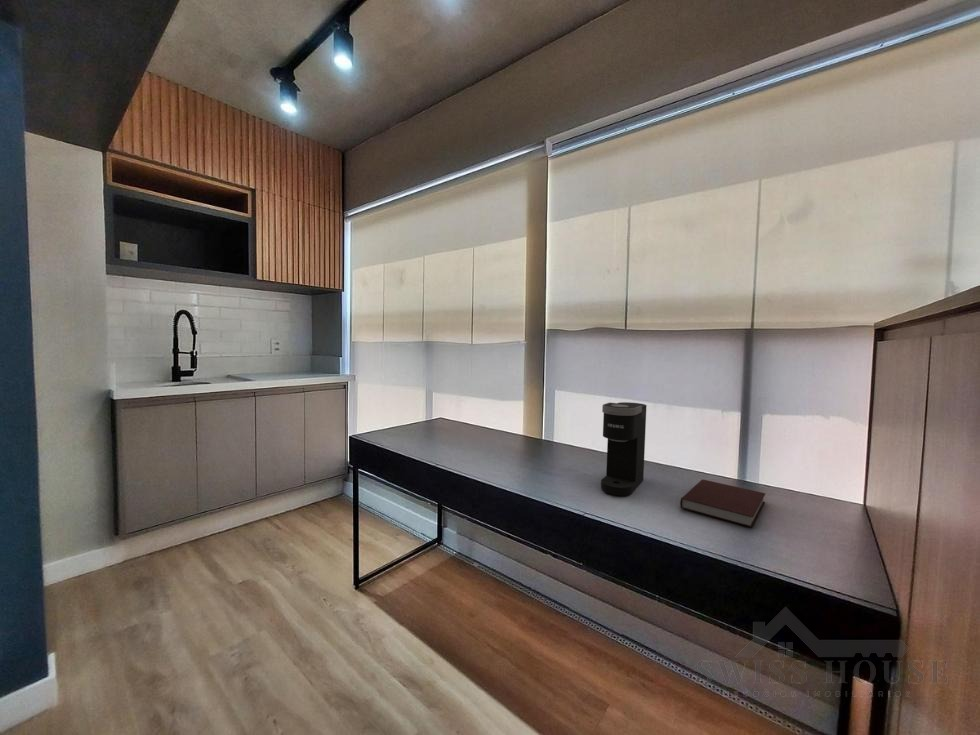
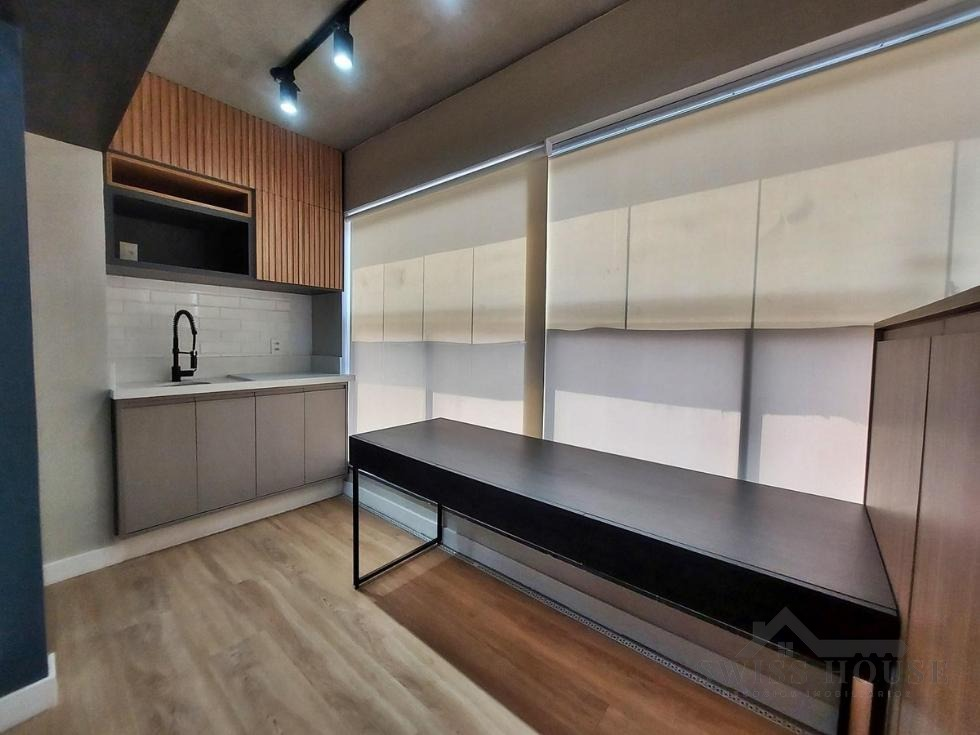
- coffee maker [600,401,648,497]
- notebook [679,478,766,528]
